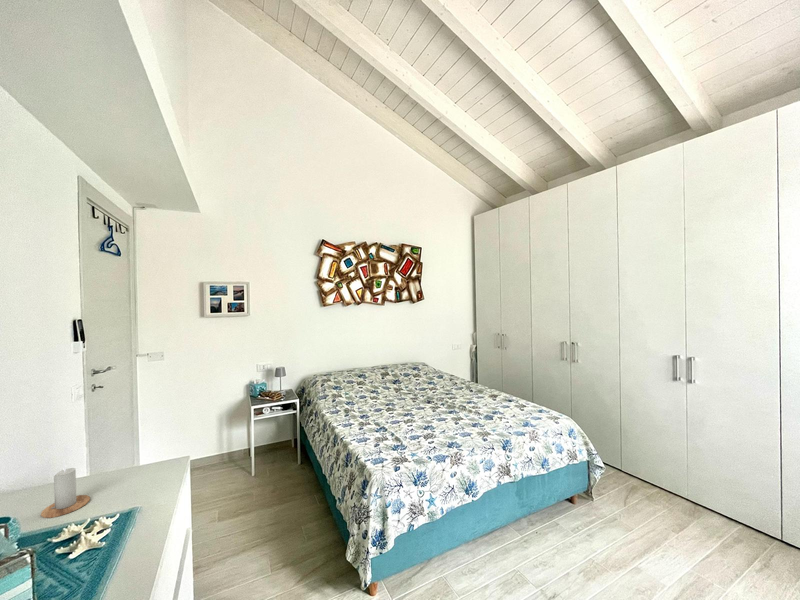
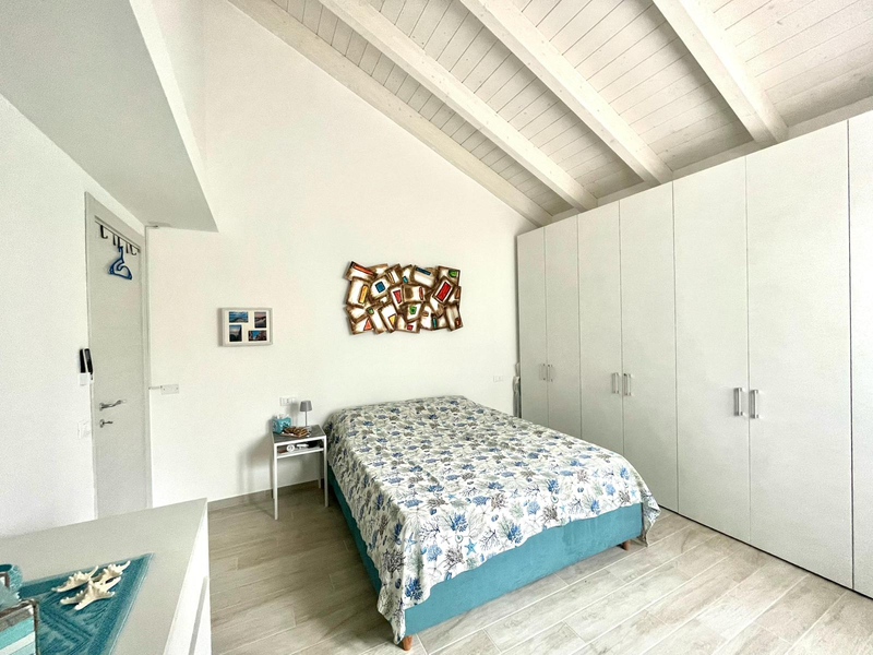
- candle [40,457,91,519]
